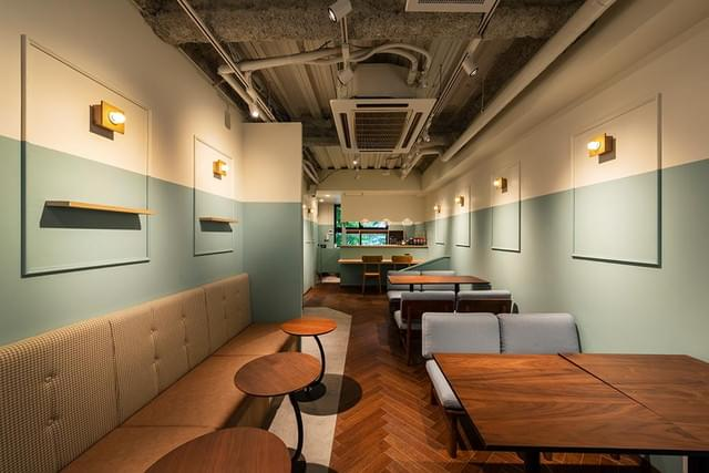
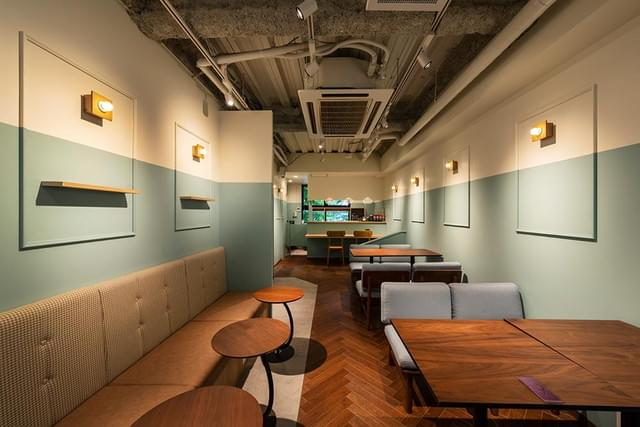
+ smartphone [517,375,563,404]
